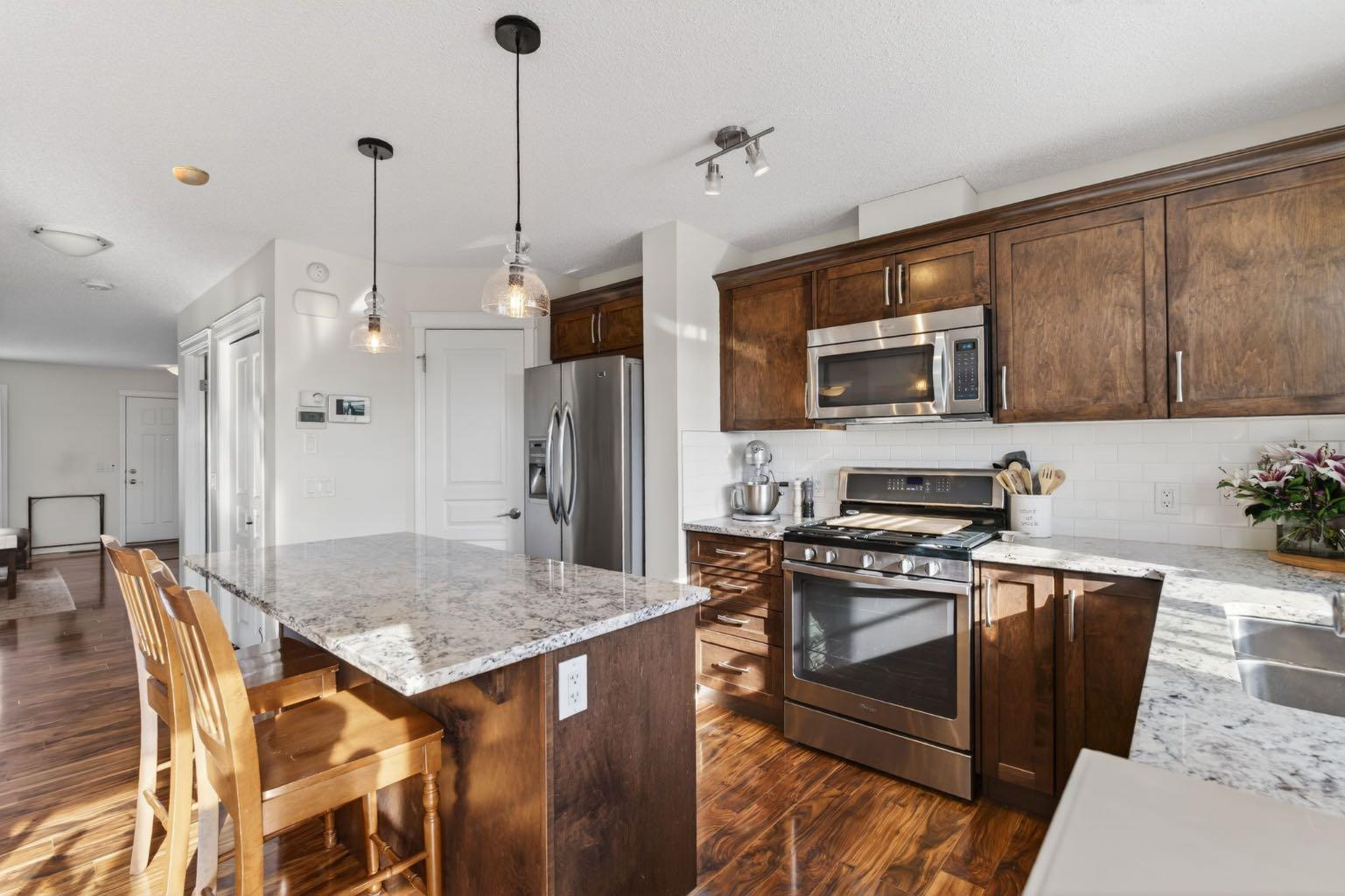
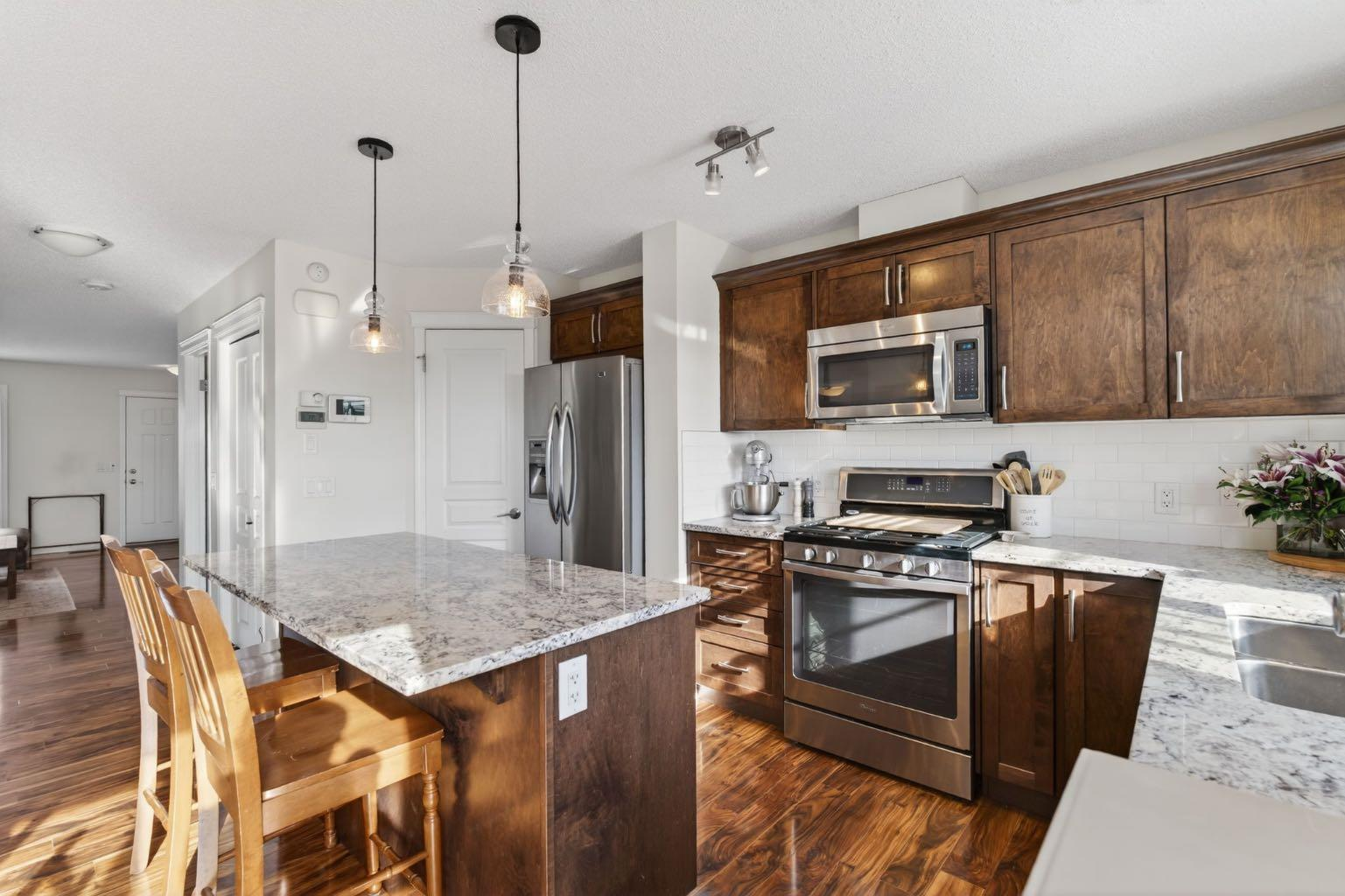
- smoke detector [172,165,210,186]
